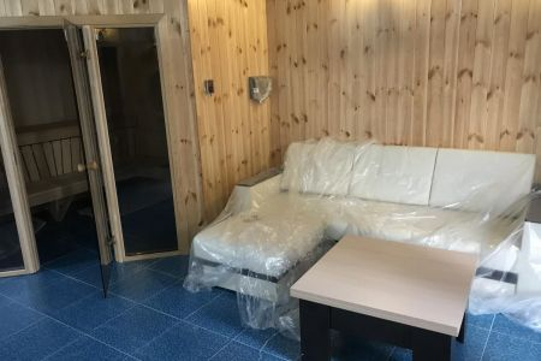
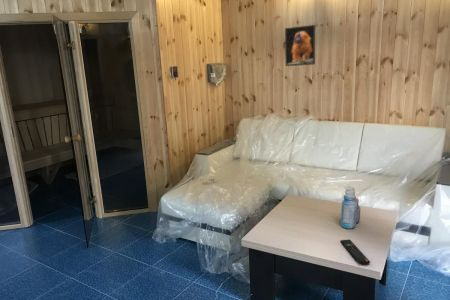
+ bottle [340,186,361,229]
+ remote control [339,239,371,266]
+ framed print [284,24,316,67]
